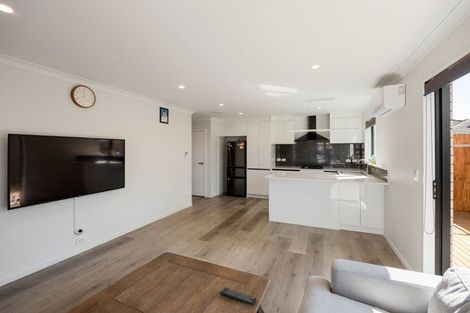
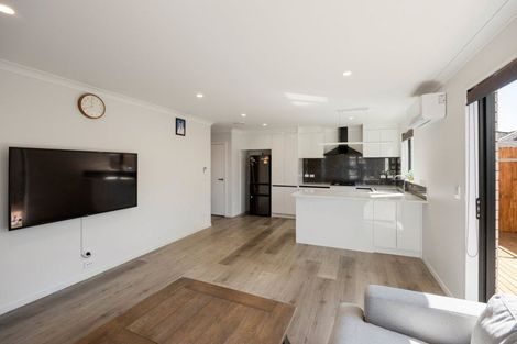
- remote control [219,287,257,307]
